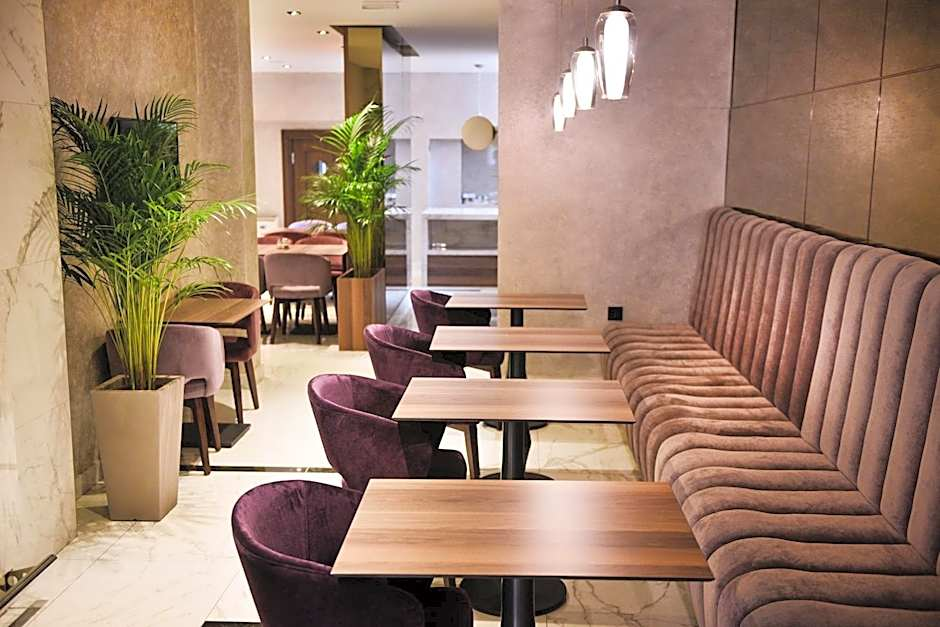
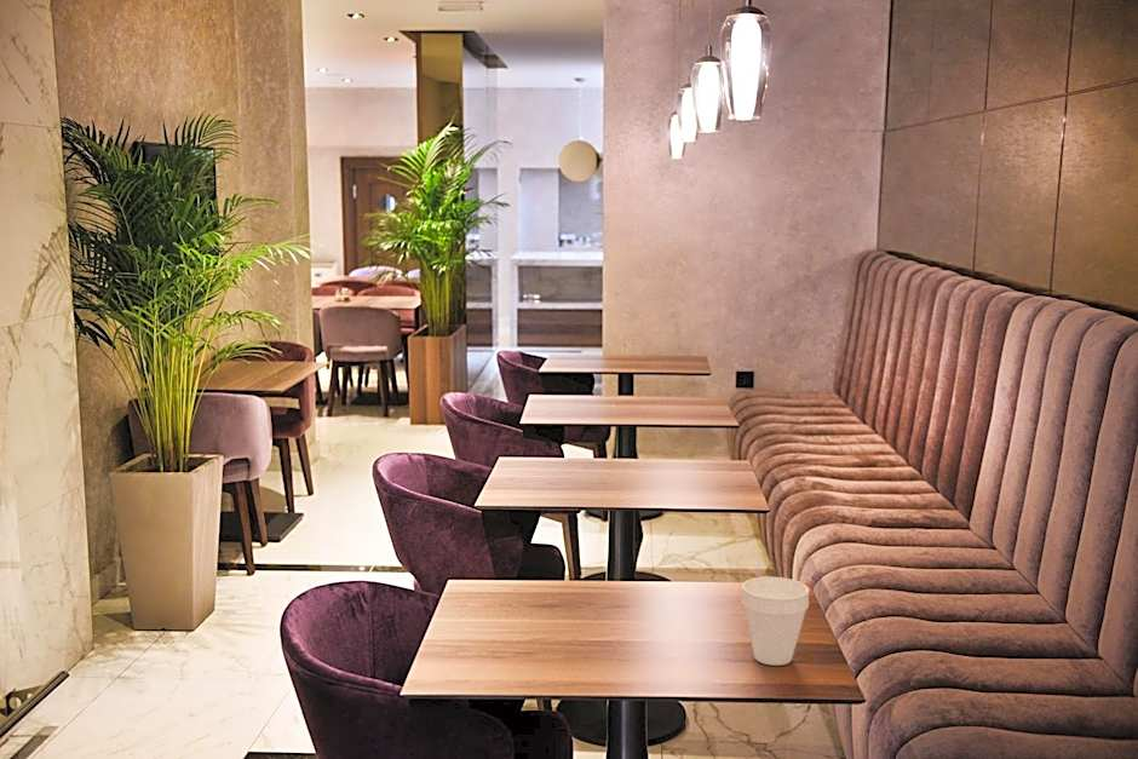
+ cup [740,576,810,667]
